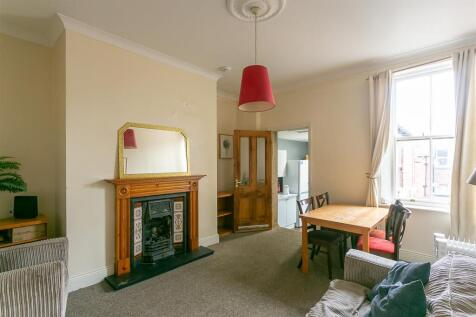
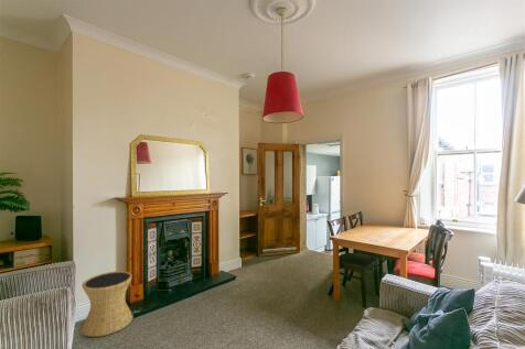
+ side table [81,270,135,338]
